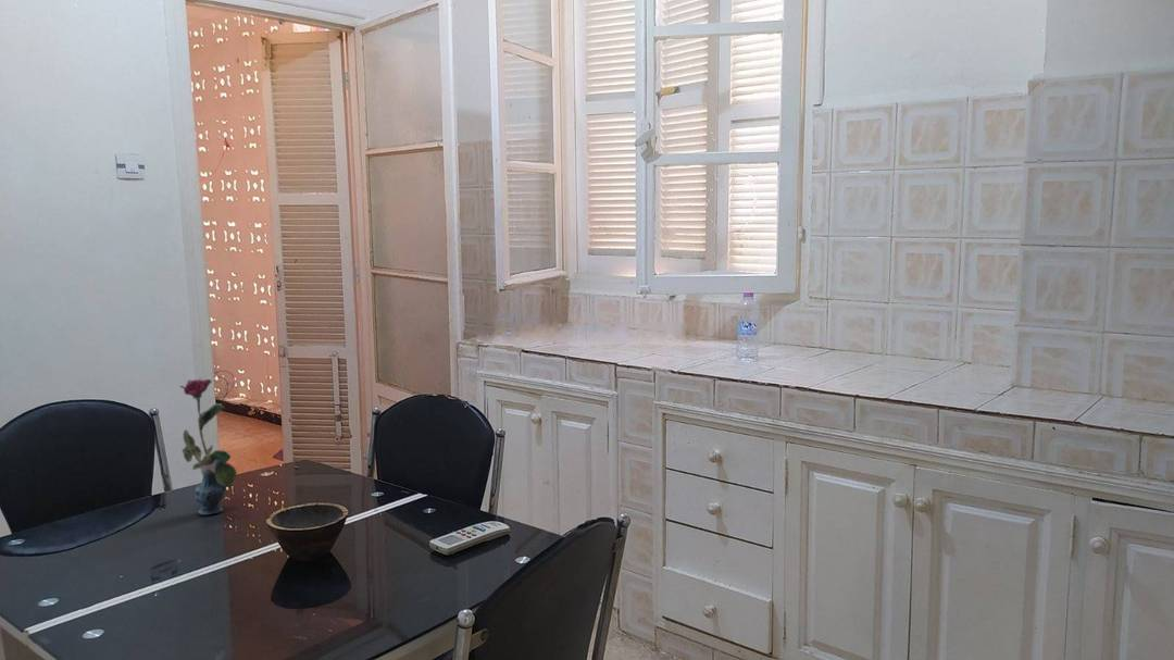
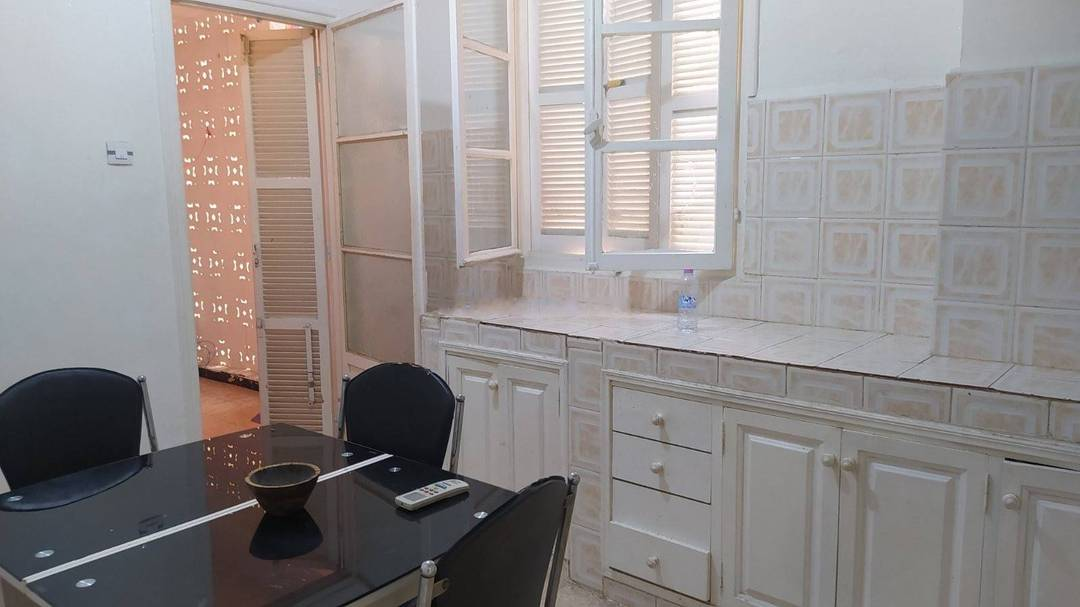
- vase [179,376,237,515]
